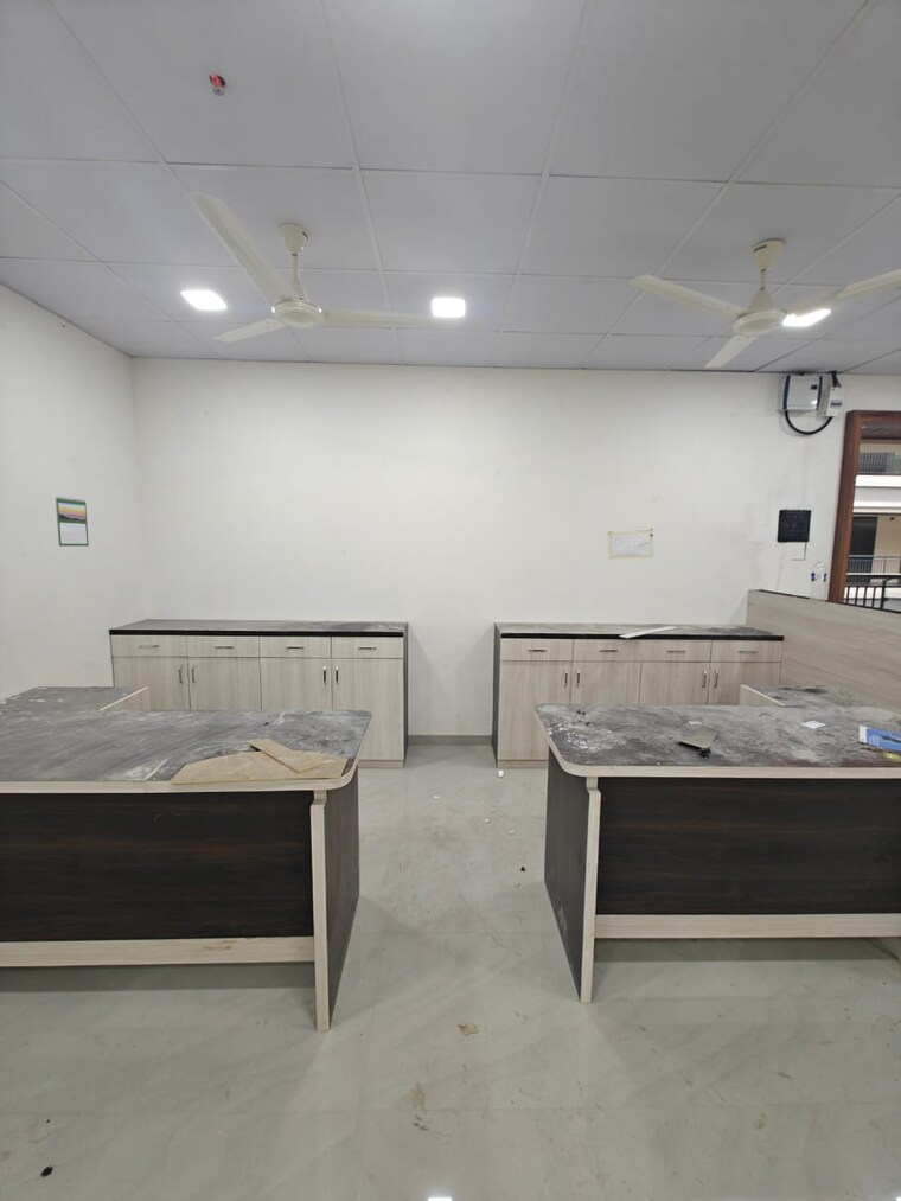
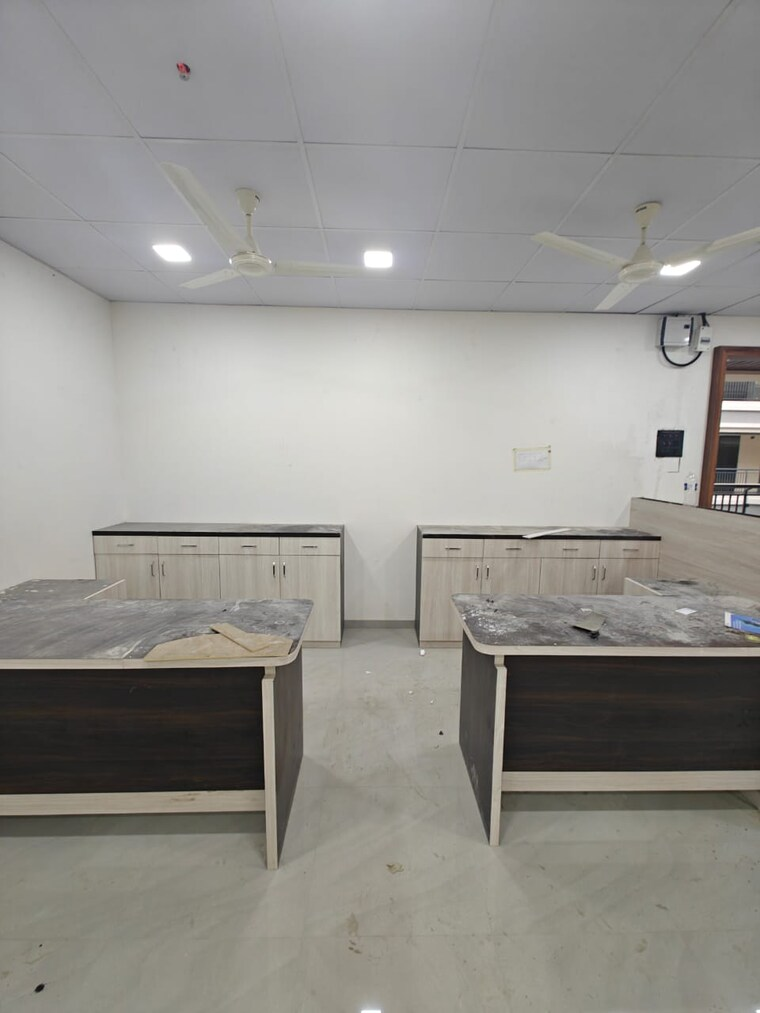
- calendar [55,496,90,548]
